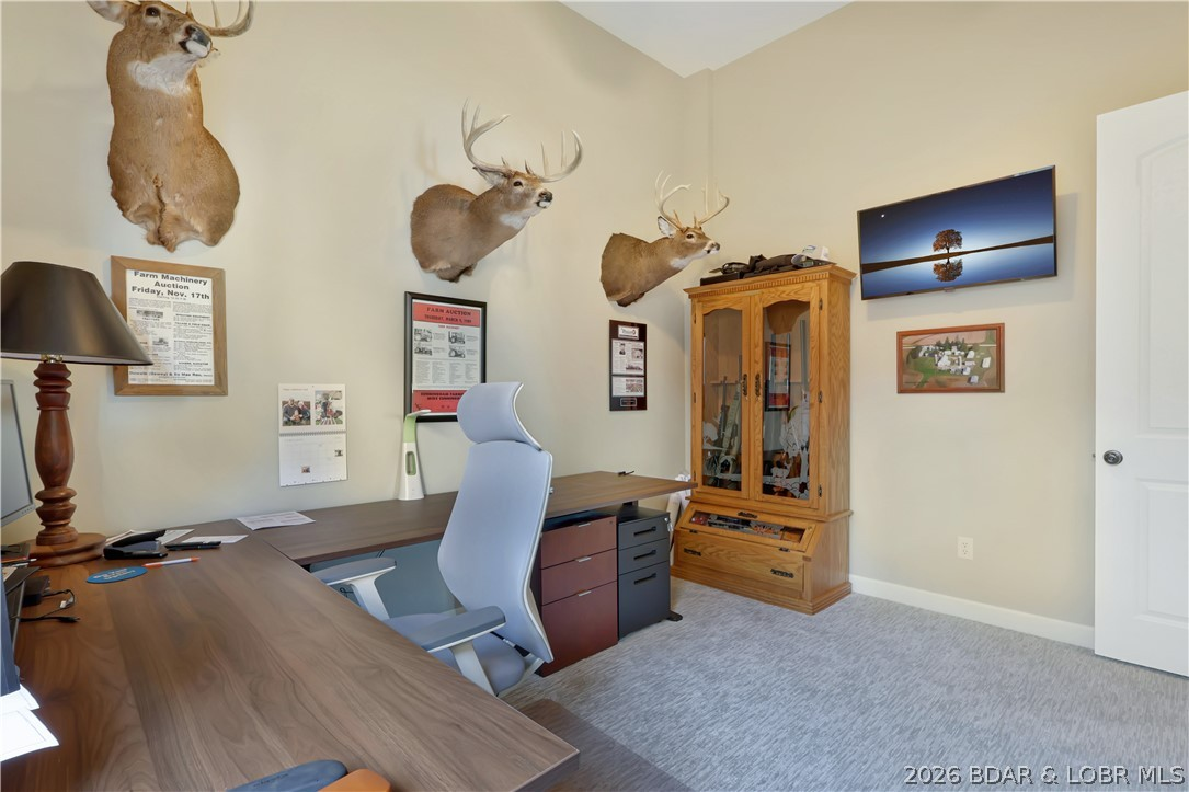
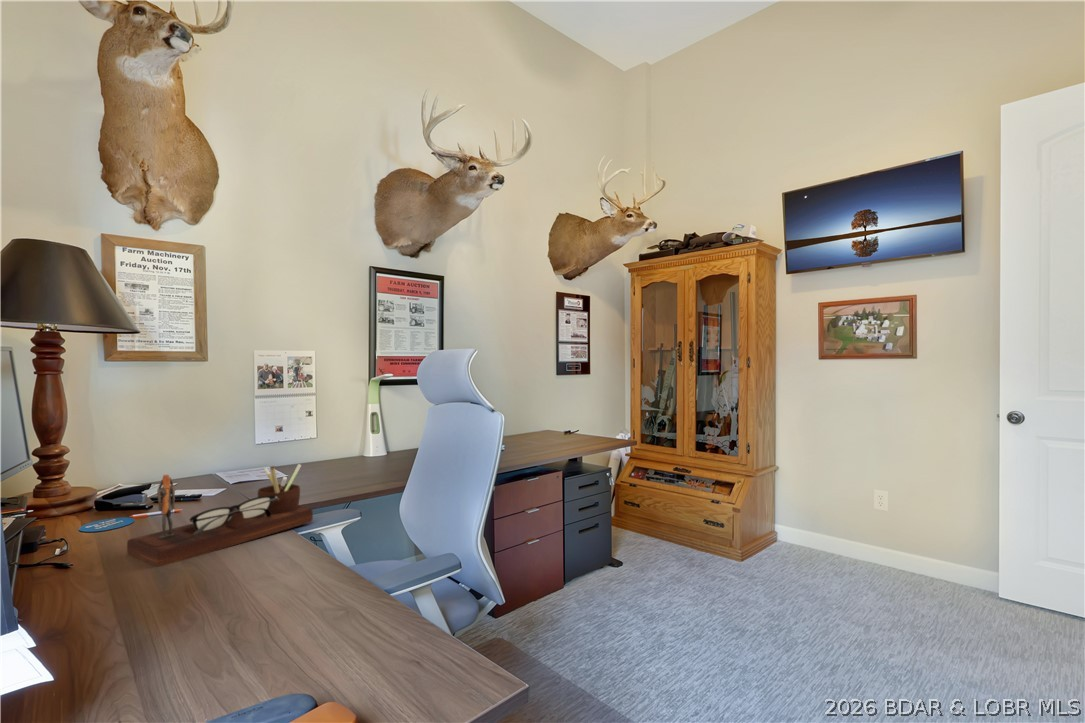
+ desk organizer [126,463,314,568]
